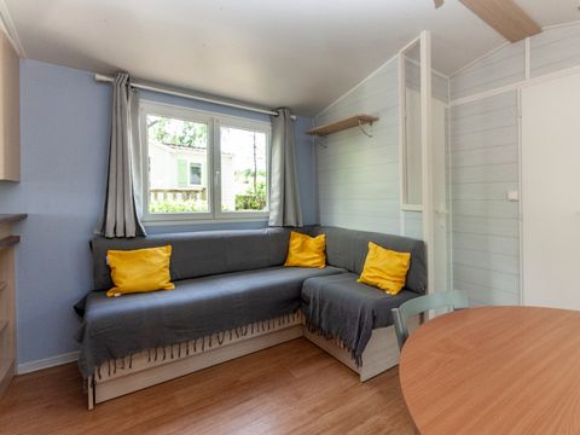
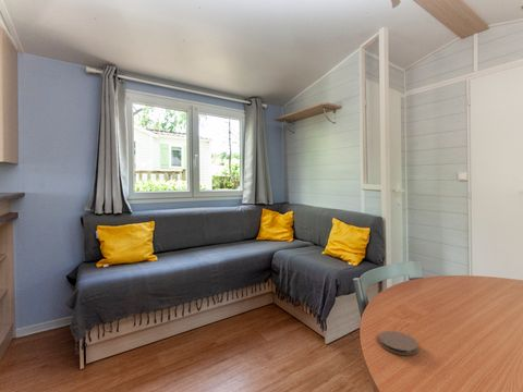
+ coaster [378,330,419,356]
